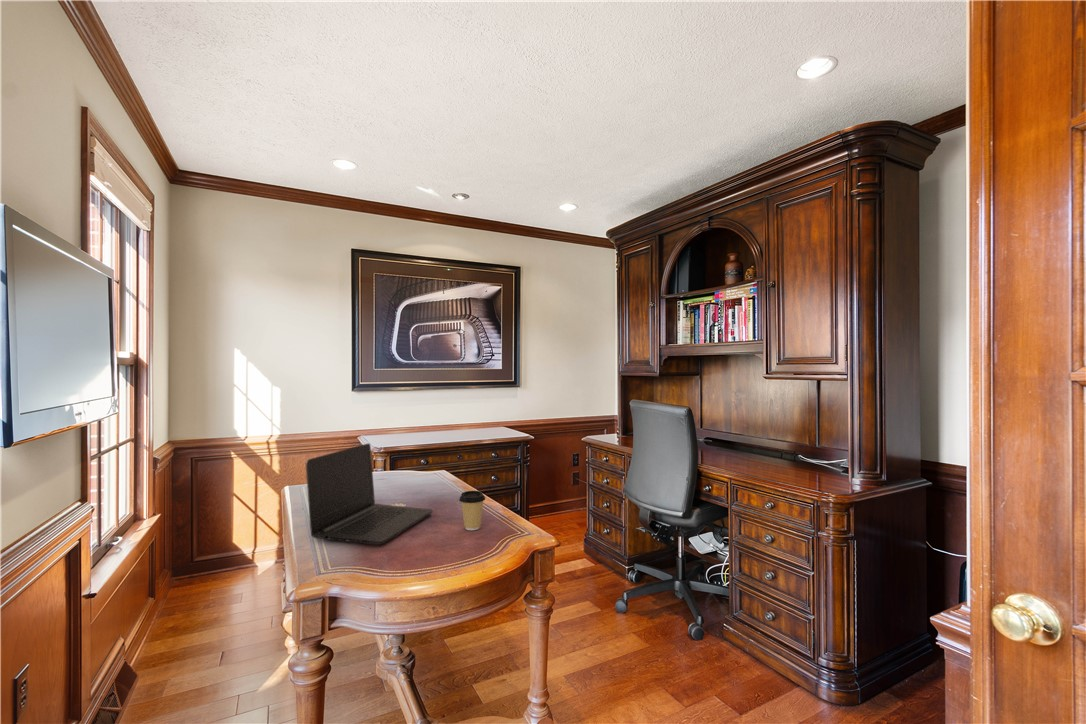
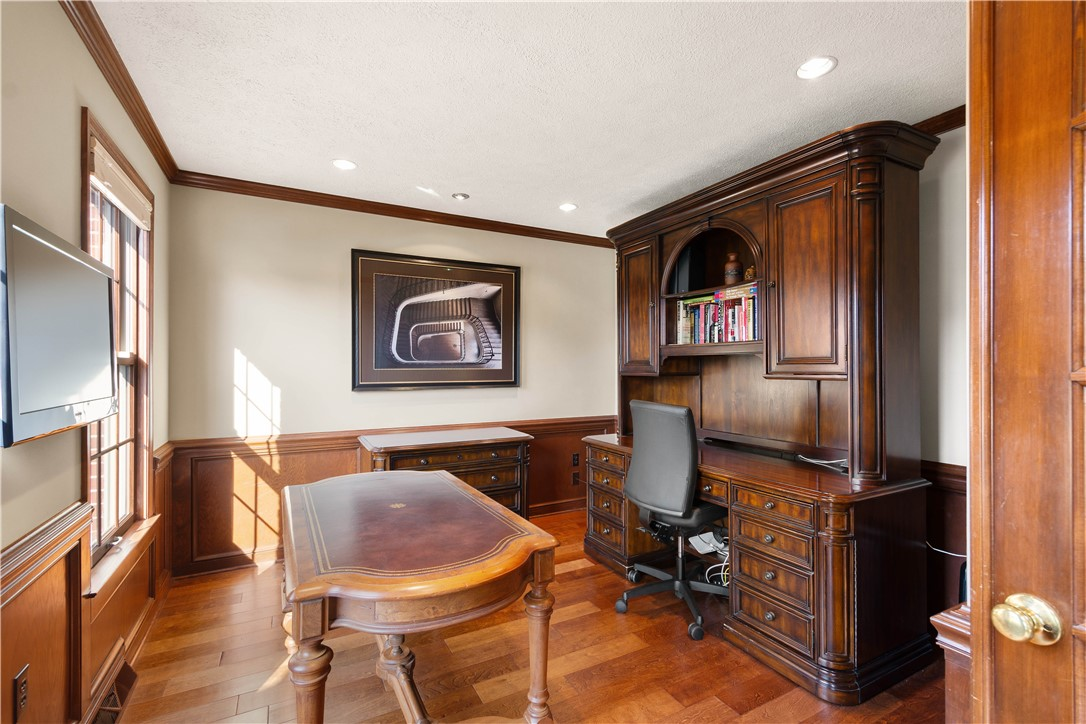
- laptop [305,442,434,546]
- coffee cup [458,490,486,531]
